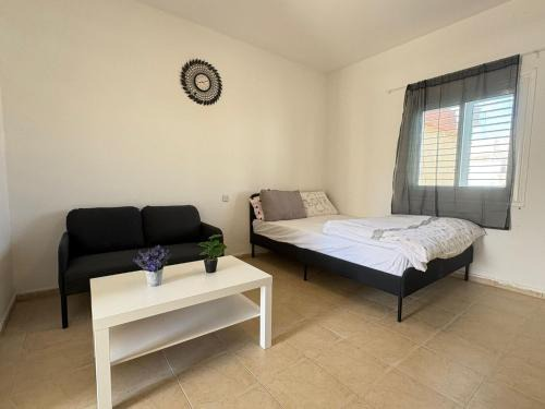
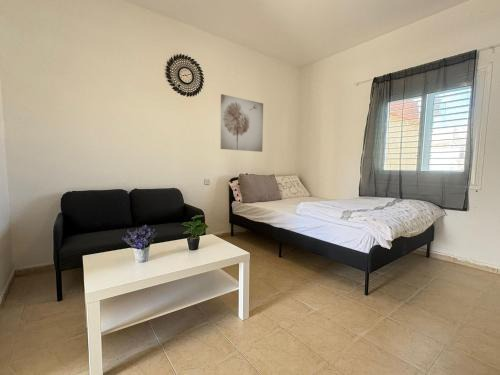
+ wall art [220,93,264,153]
